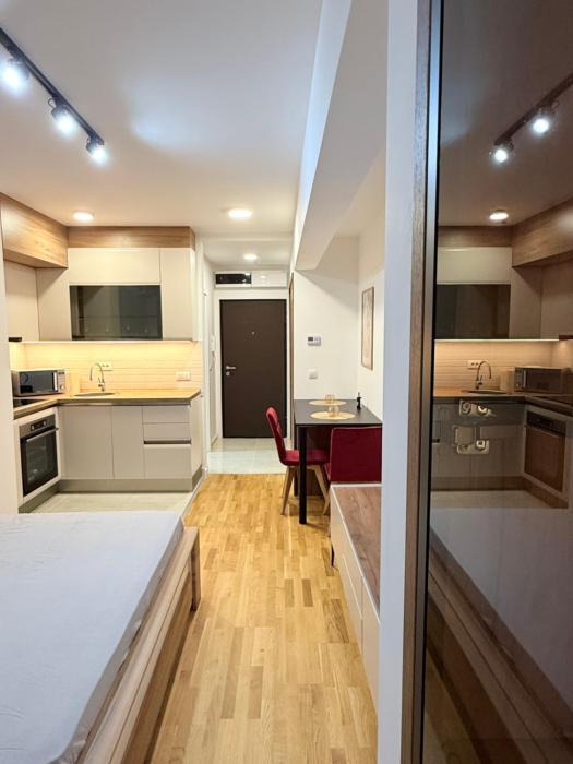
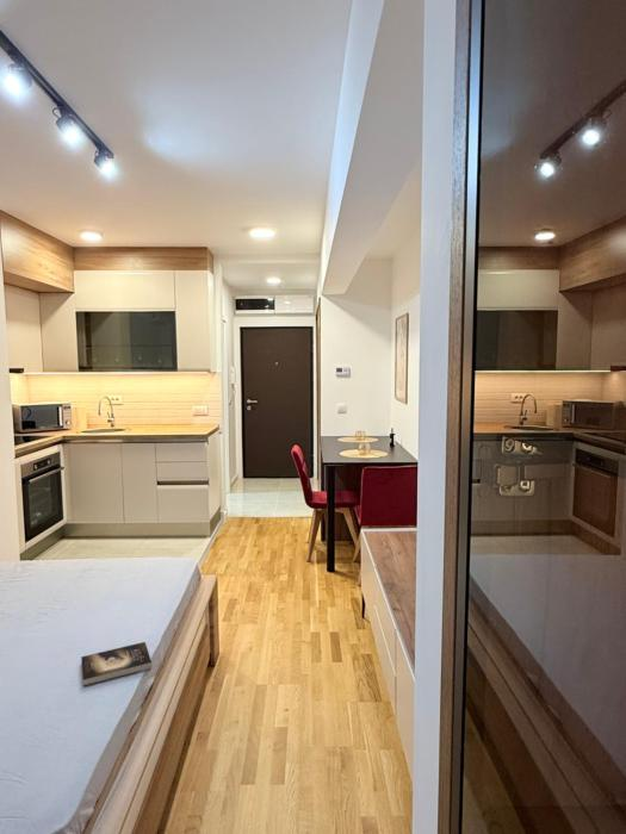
+ book [80,641,153,686]
